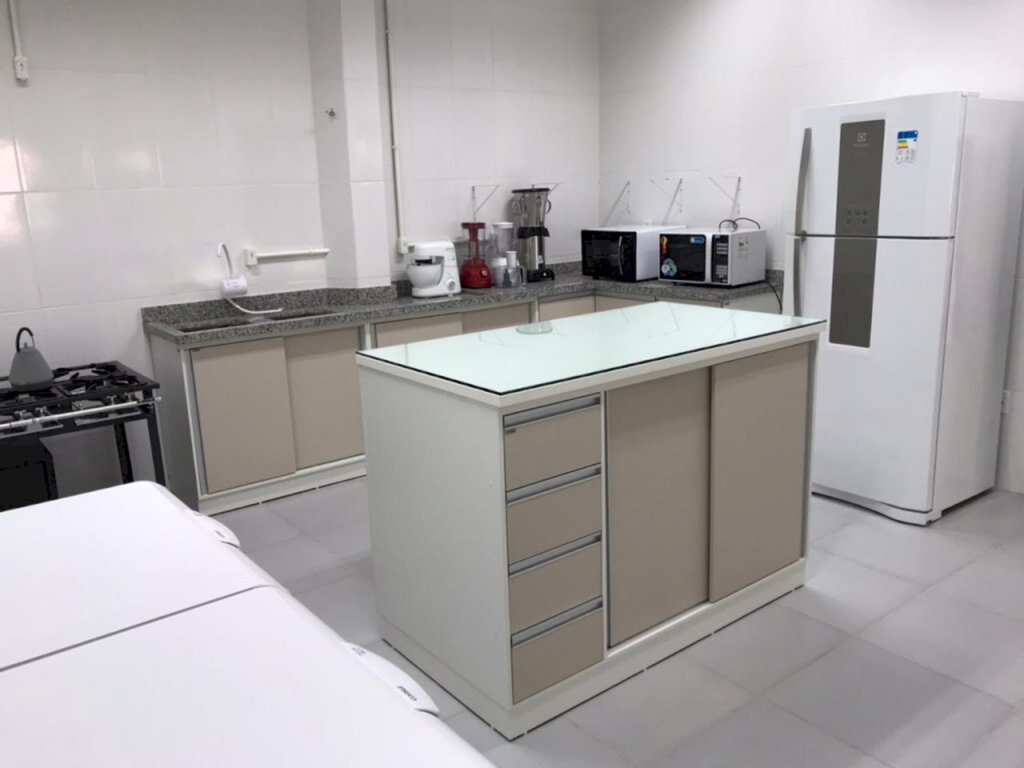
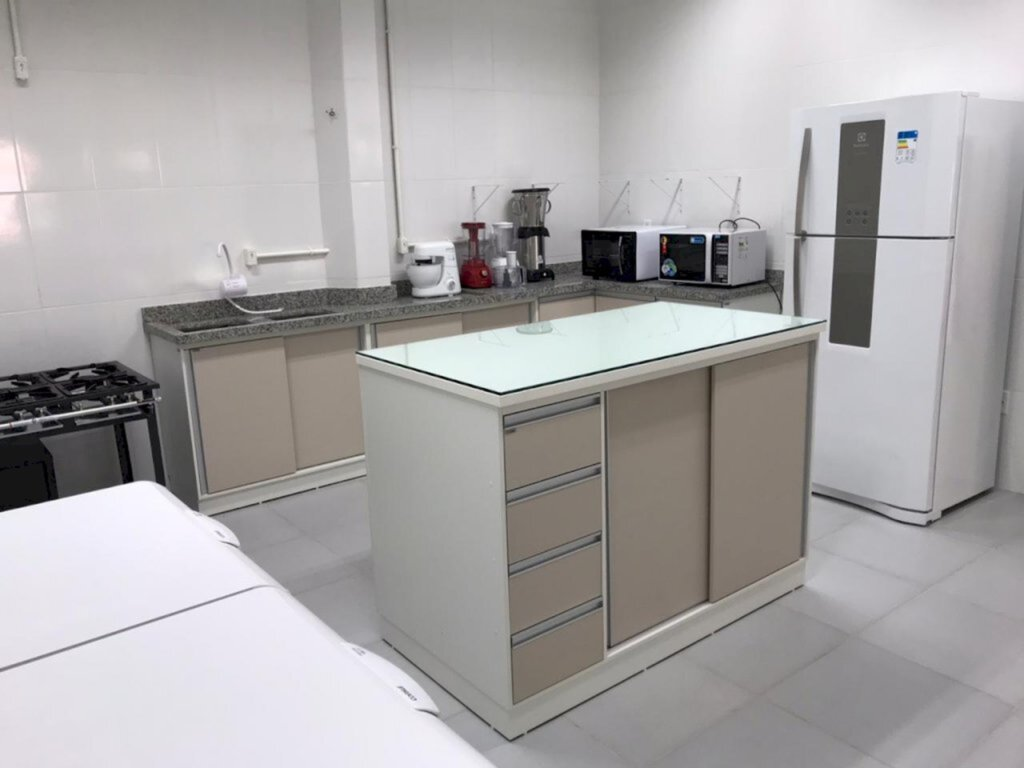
- kettle [7,326,55,393]
